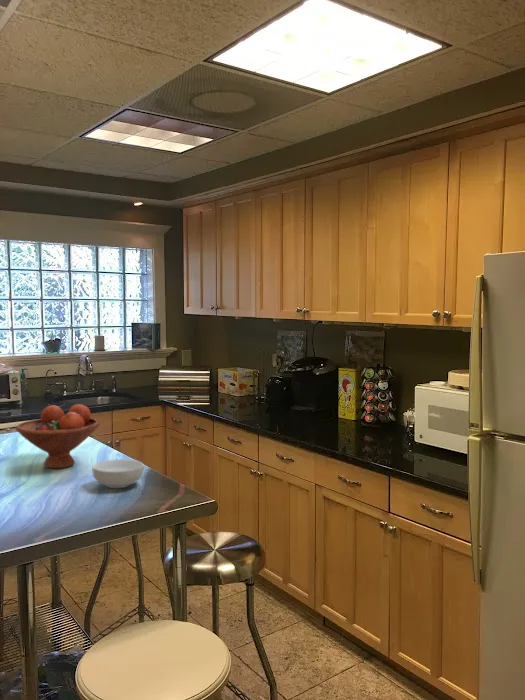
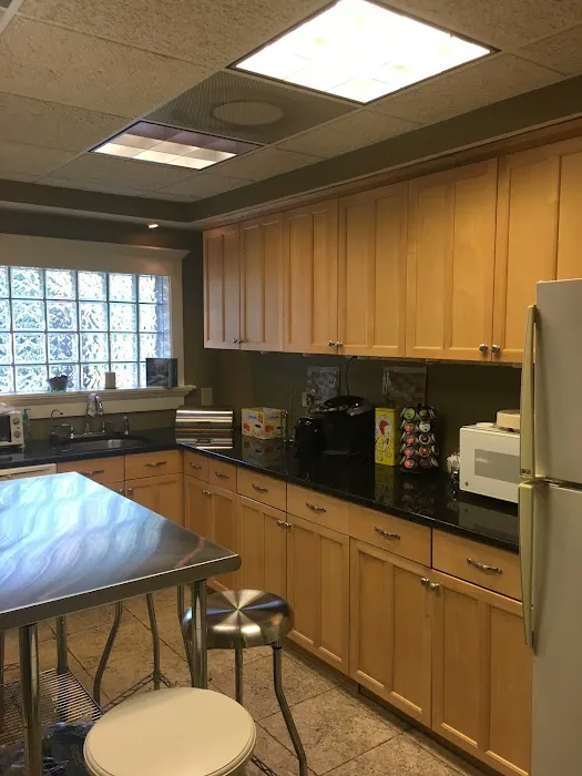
- cereal bowl [91,458,145,489]
- fruit bowl [15,403,101,469]
